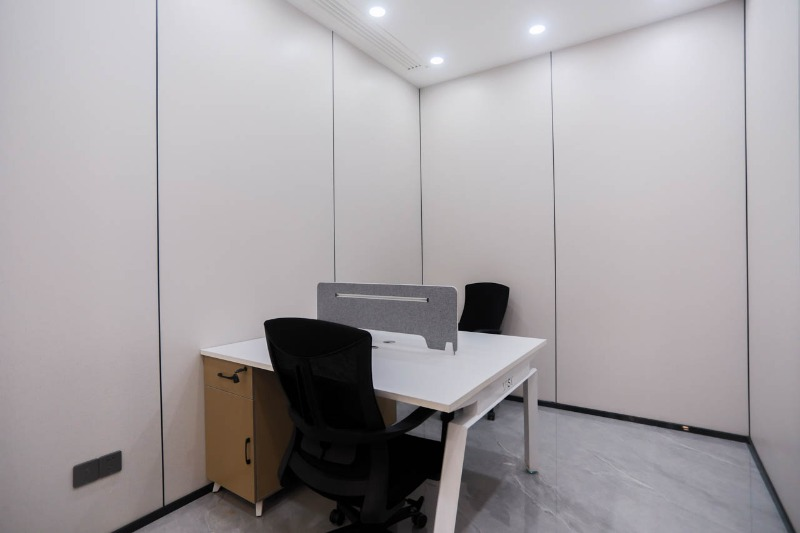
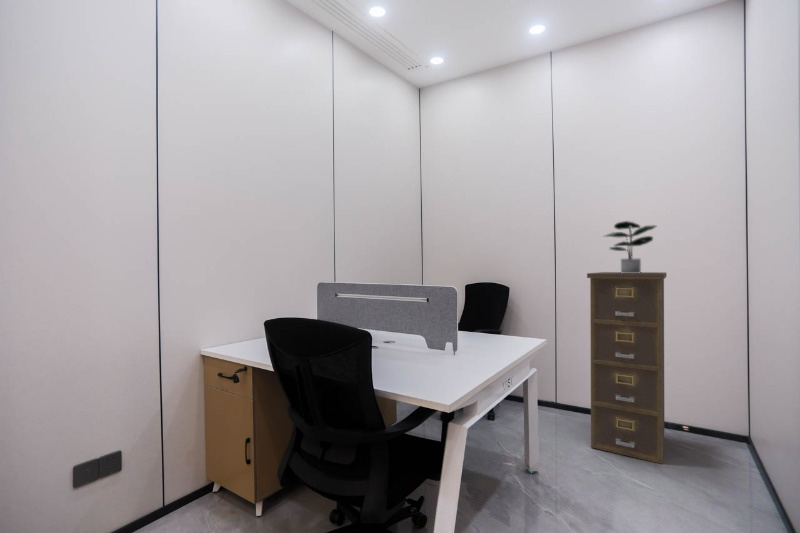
+ potted plant [601,220,658,273]
+ filing cabinet [586,271,667,465]
